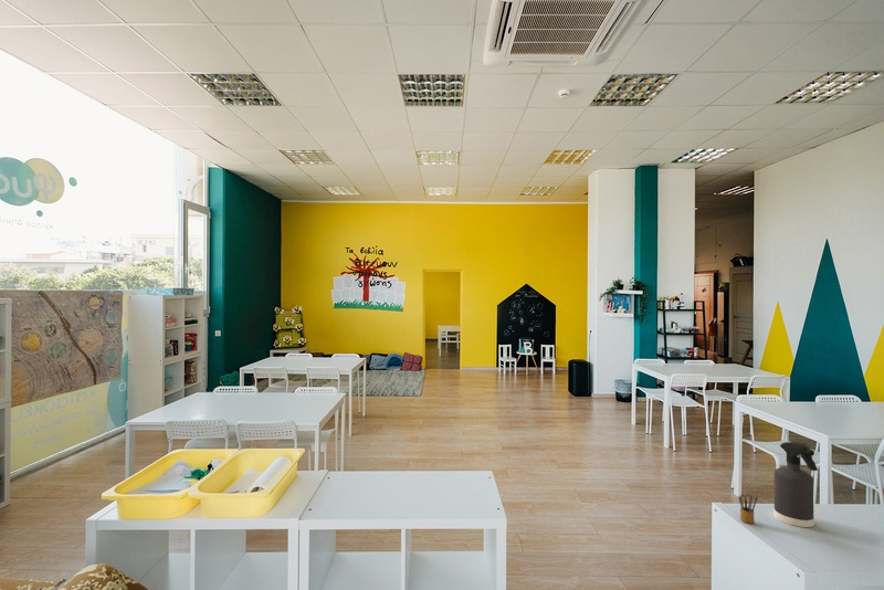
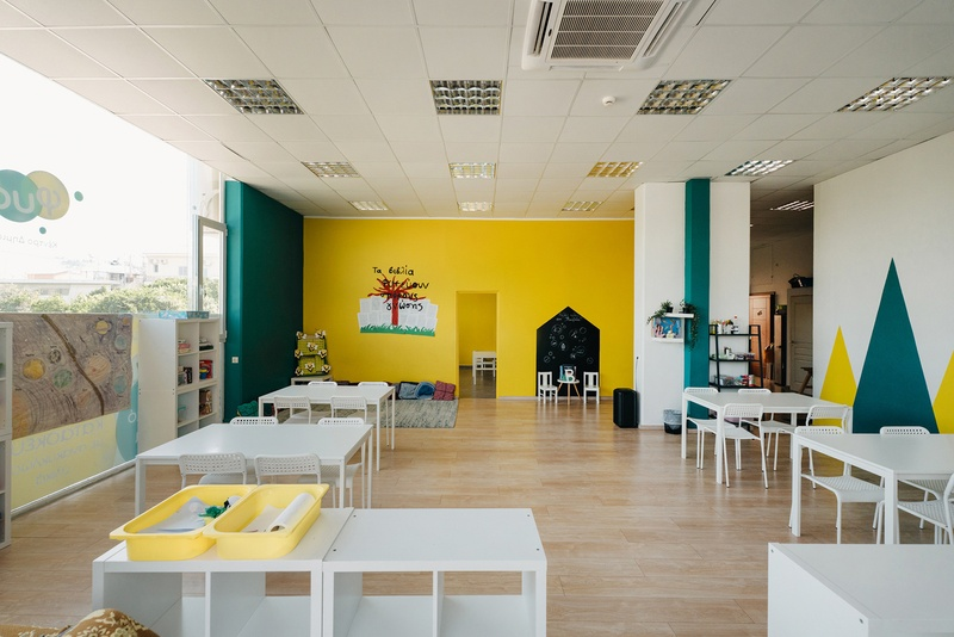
- pencil box [738,491,759,525]
- spray bottle [772,441,819,528]
